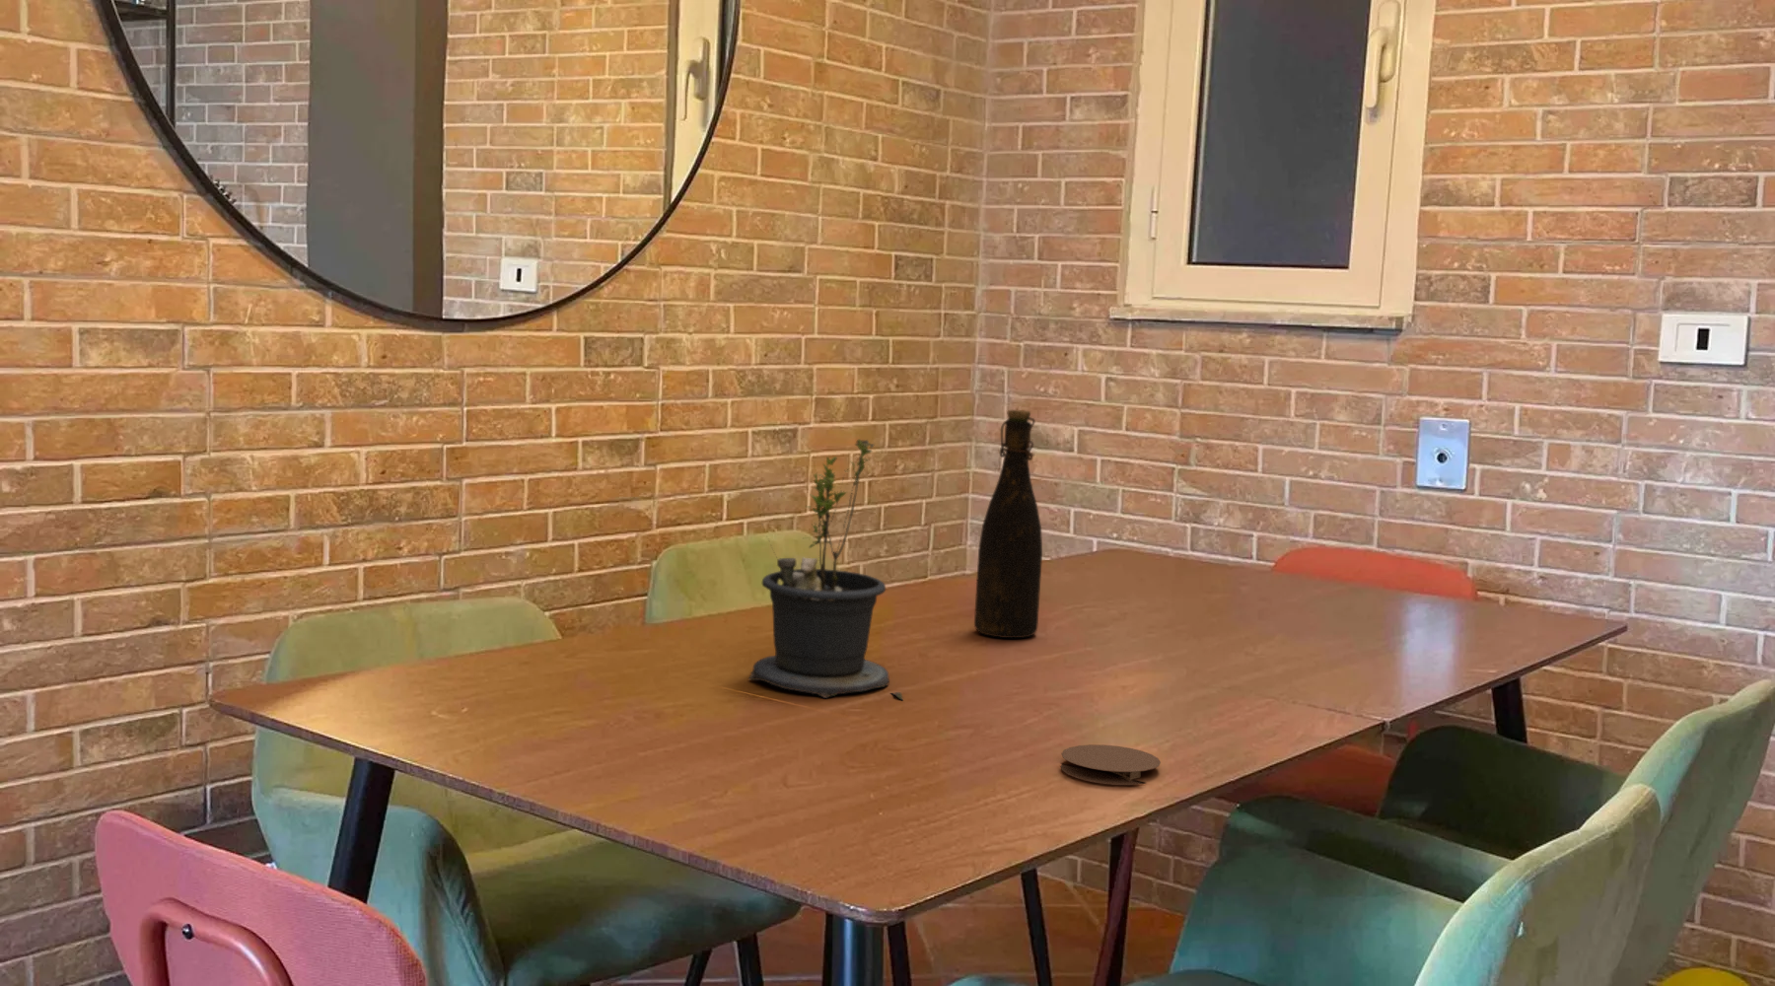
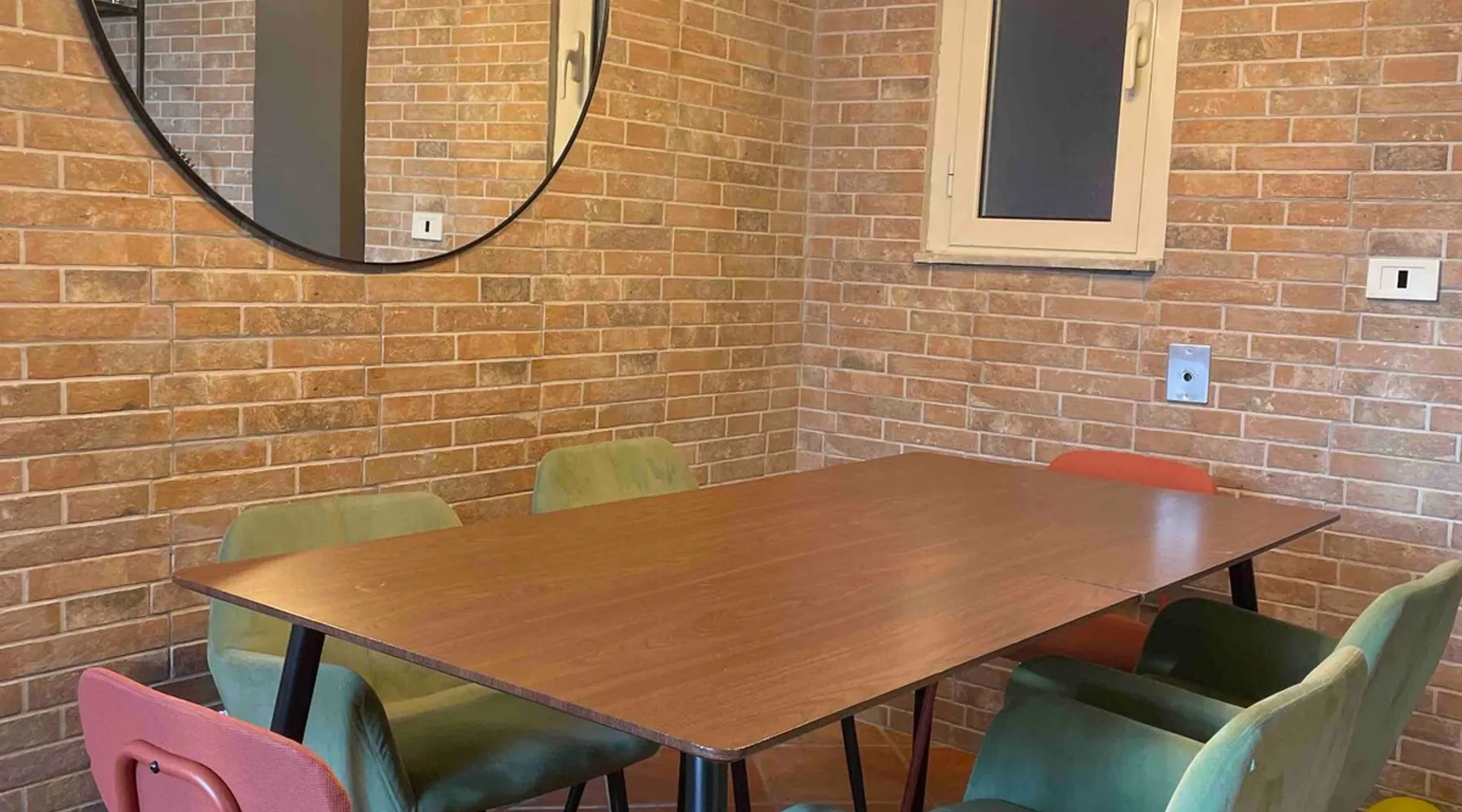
- bottle [974,409,1043,639]
- potted plant [748,438,904,702]
- coaster [1060,743,1162,786]
